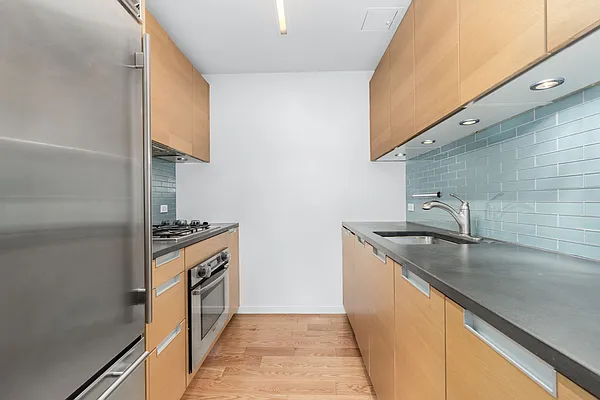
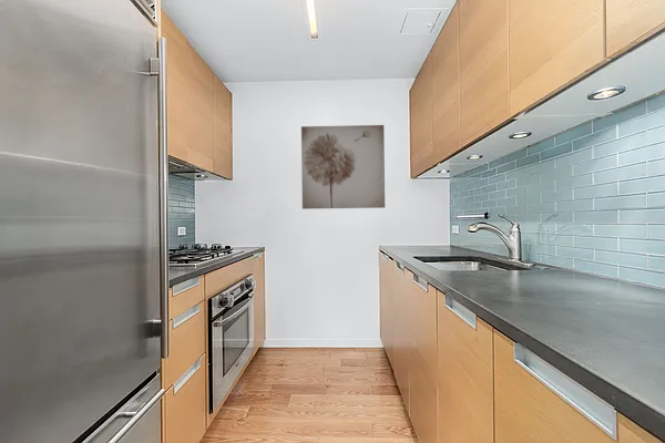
+ wall art [300,124,386,210]
